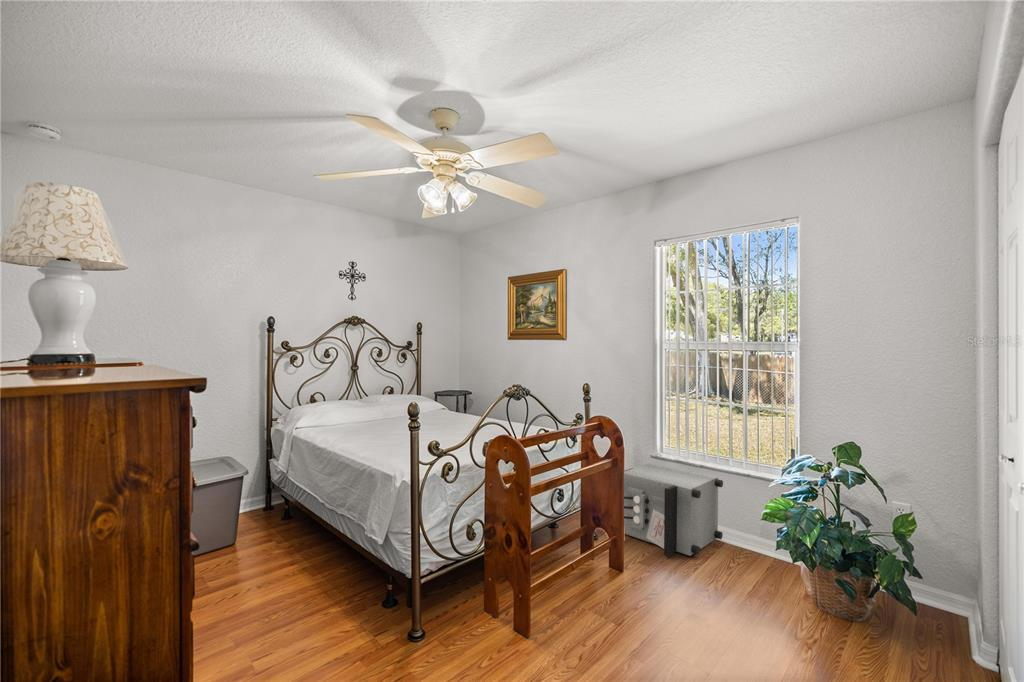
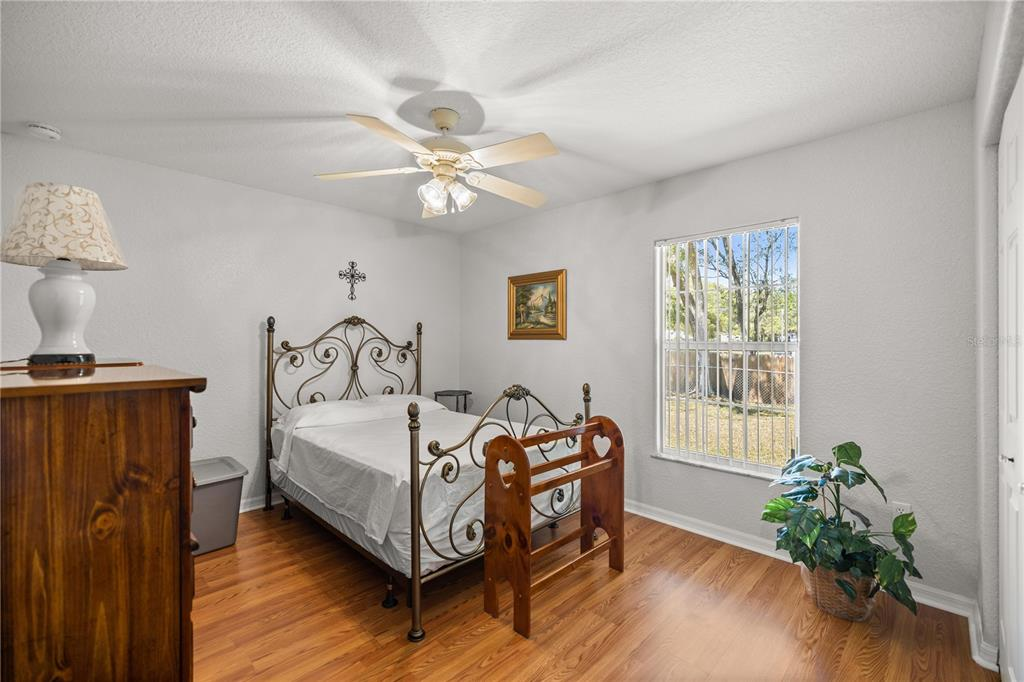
- safe [623,462,724,557]
